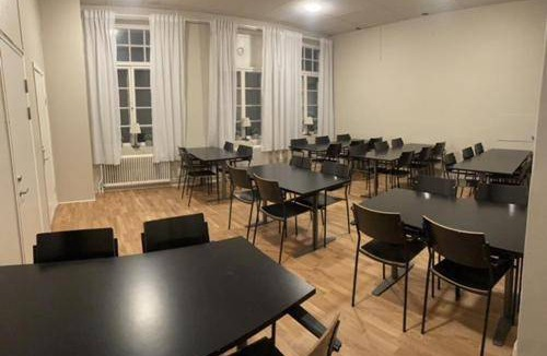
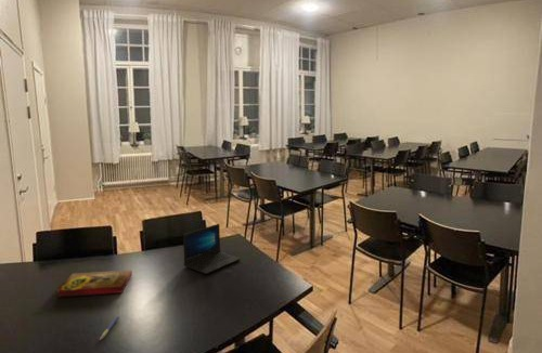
+ laptop [182,223,242,275]
+ book [55,270,133,298]
+ pen [99,314,120,341]
